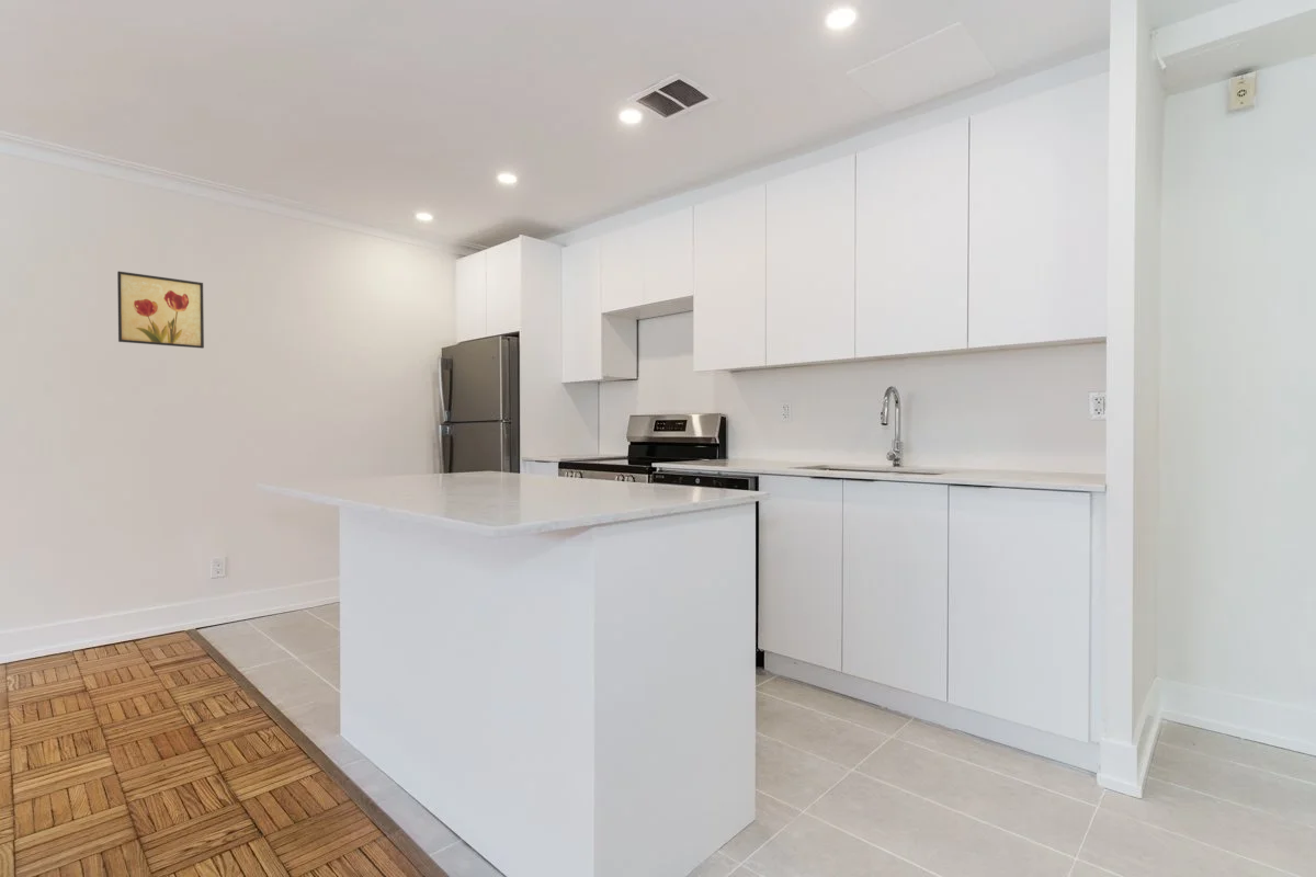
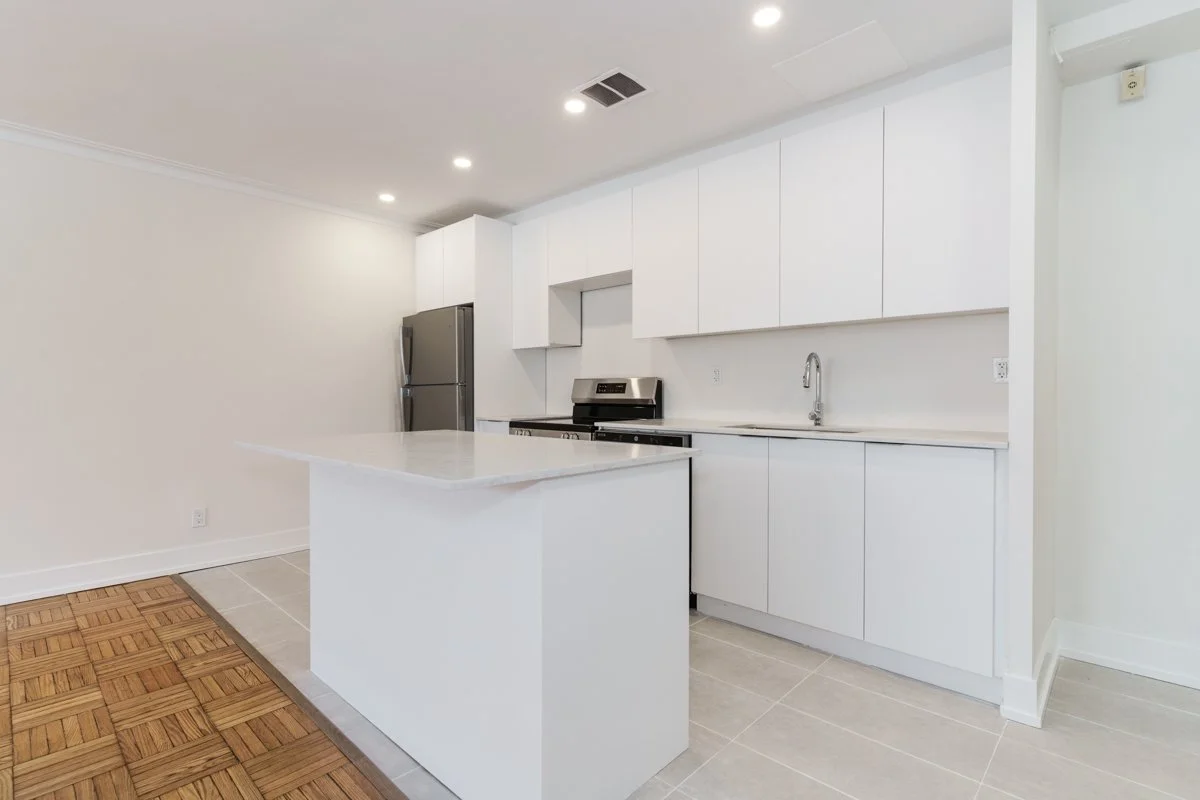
- wall art [116,271,205,350]
